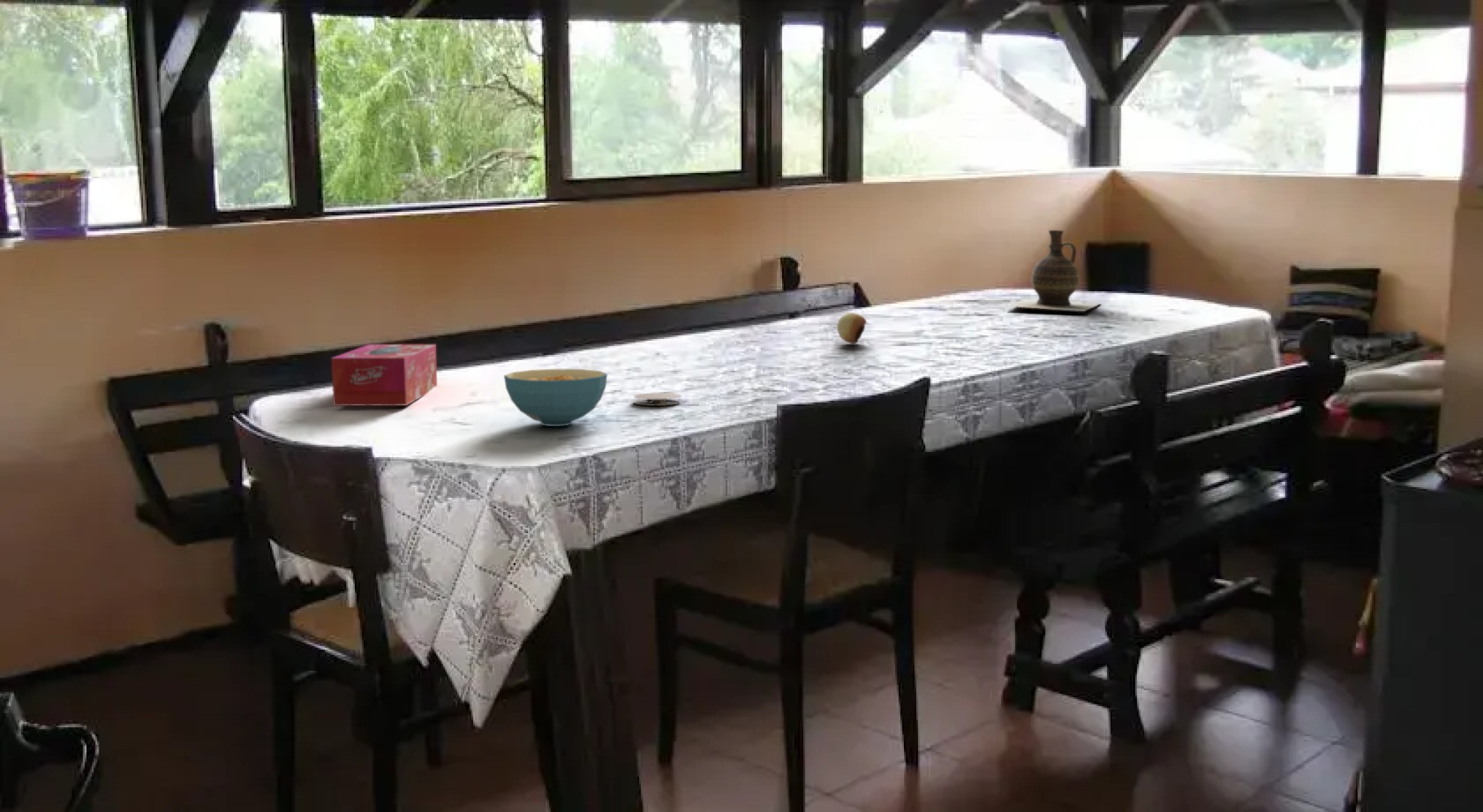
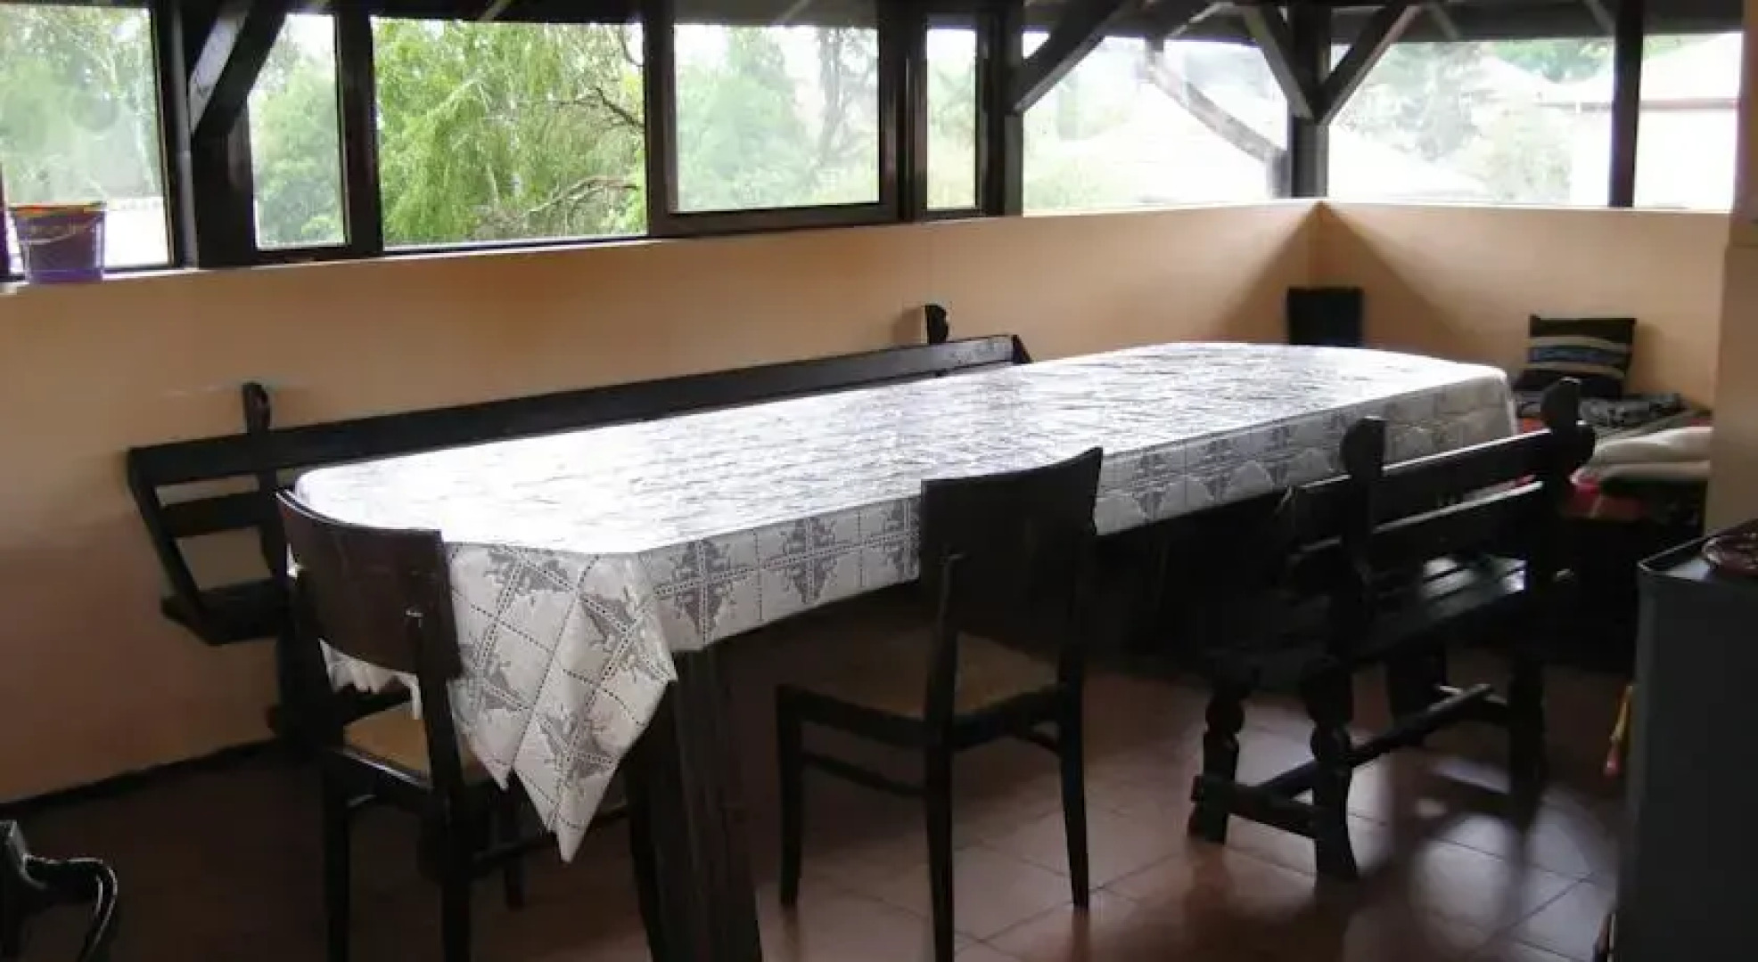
- tissue box [331,344,438,407]
- ceramic jug [1005,229,1101,312]
- coaster [633,392,682,407]
- fruit [836,312,867,344]
- cereal bowl [503,368,608,427]
